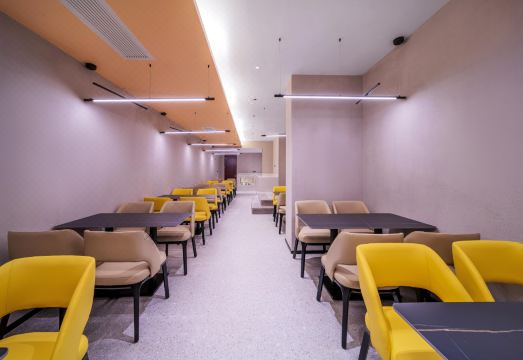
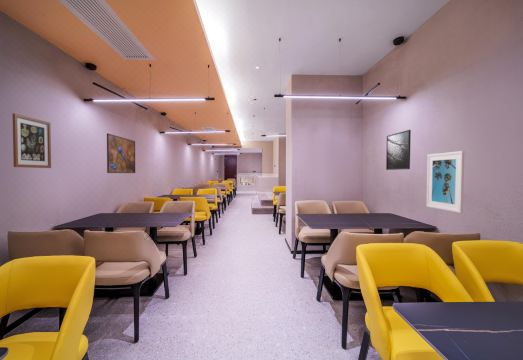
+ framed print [385,129,412,171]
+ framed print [106,132,136,174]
+ wall art [12,112,52,169]
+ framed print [425,150,465,214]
